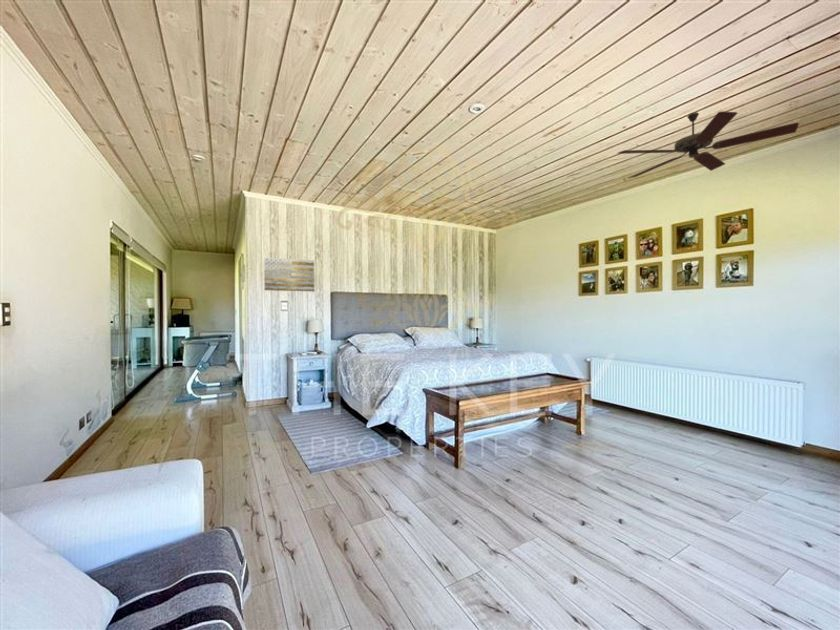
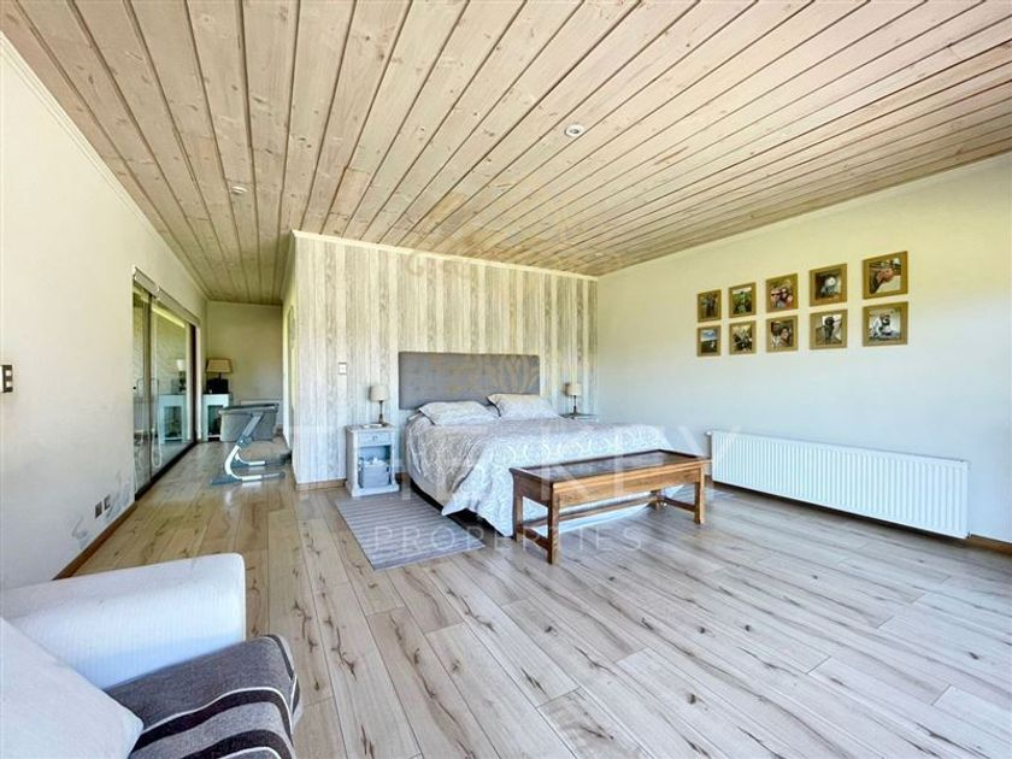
- wall art [263,256,316,292]
- ceiling fan [616,110,800,179]
